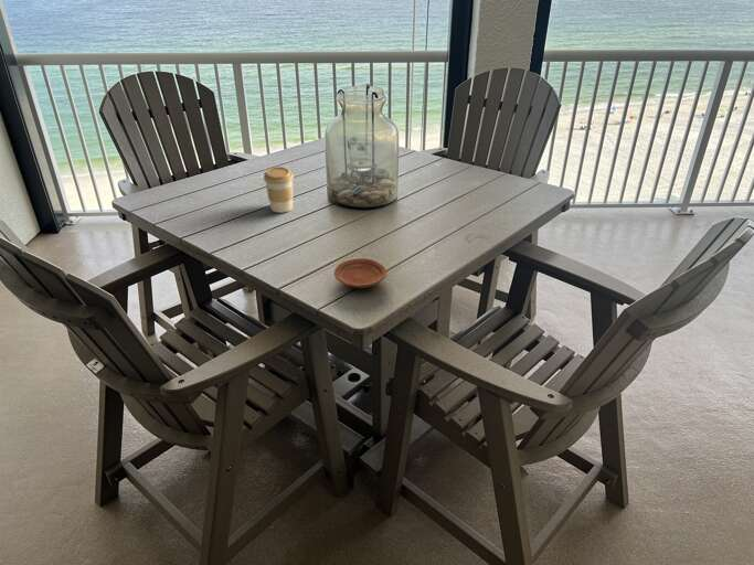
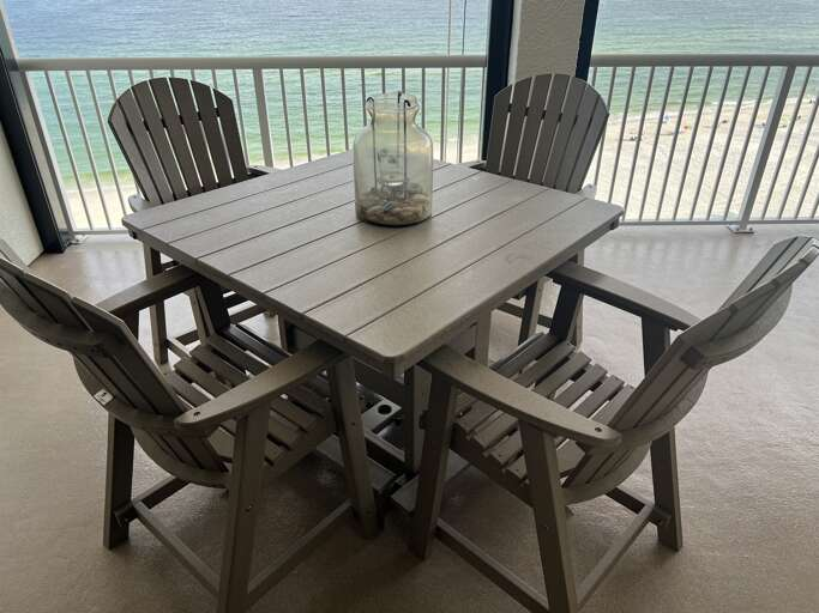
- coffee cup [263,166,295,214]
- plate [333,257,387,289]
